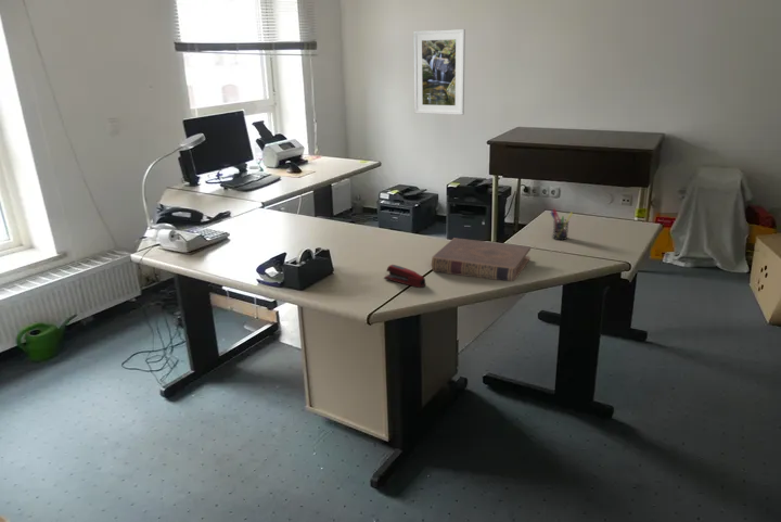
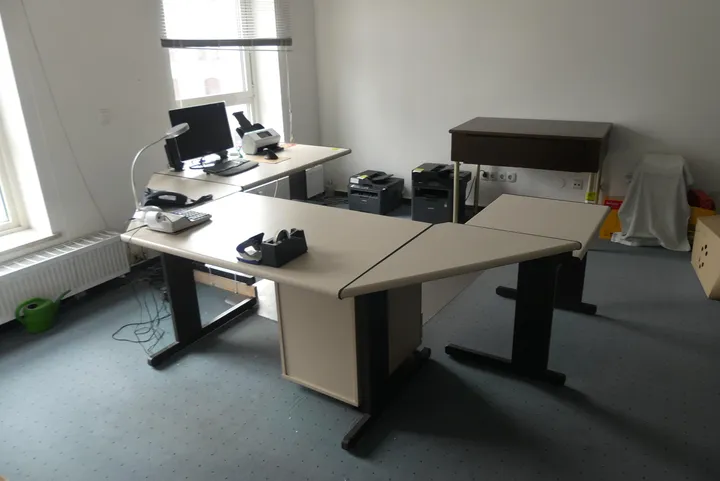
- book [431,237,532,282]
- pen holder [550,207,574,241]
- stapler [383,264,426,289]
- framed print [412,28,466,116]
